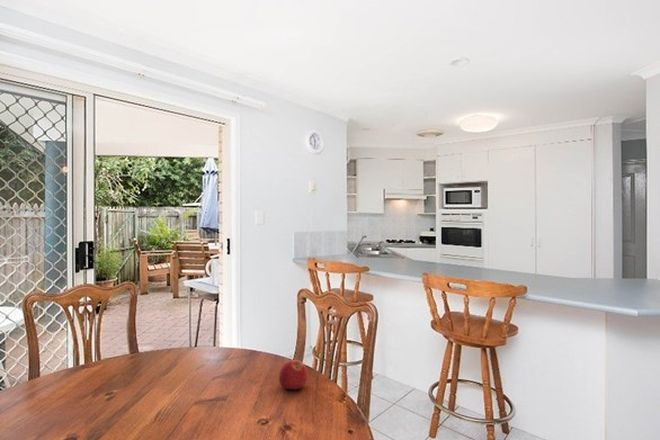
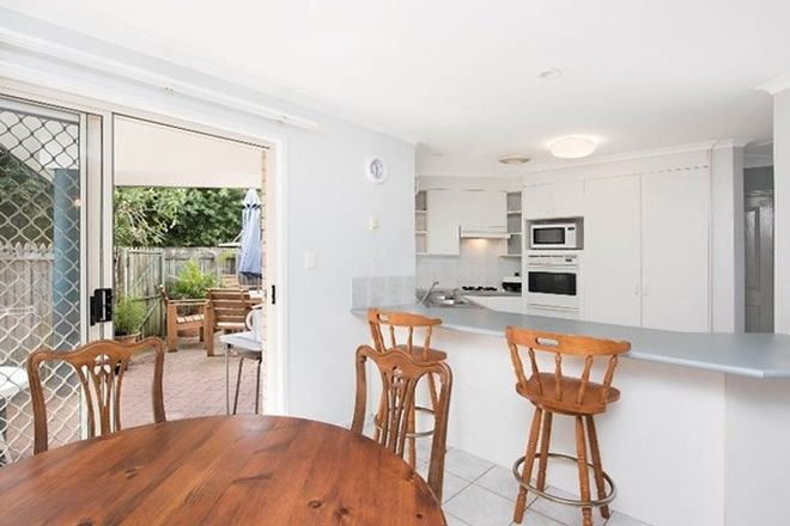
- apple [278,359,309,391]
